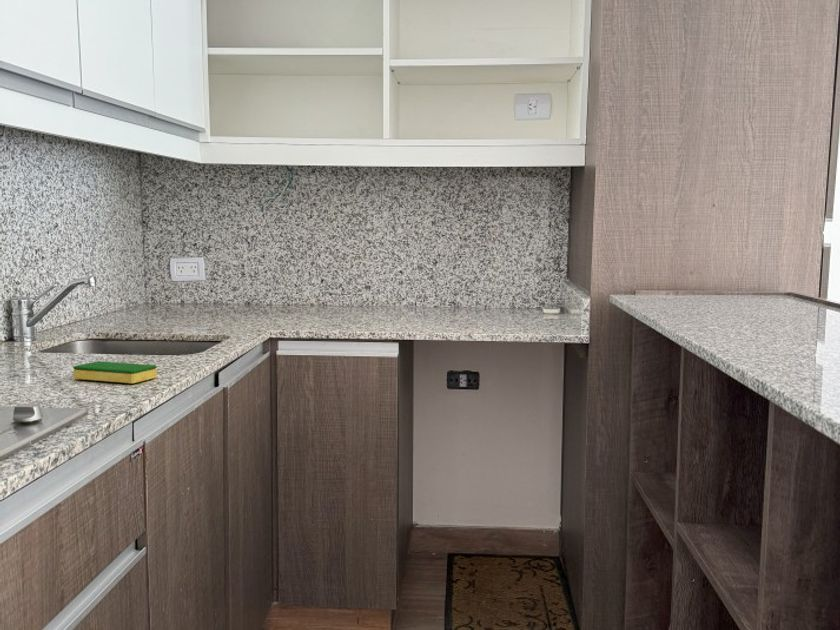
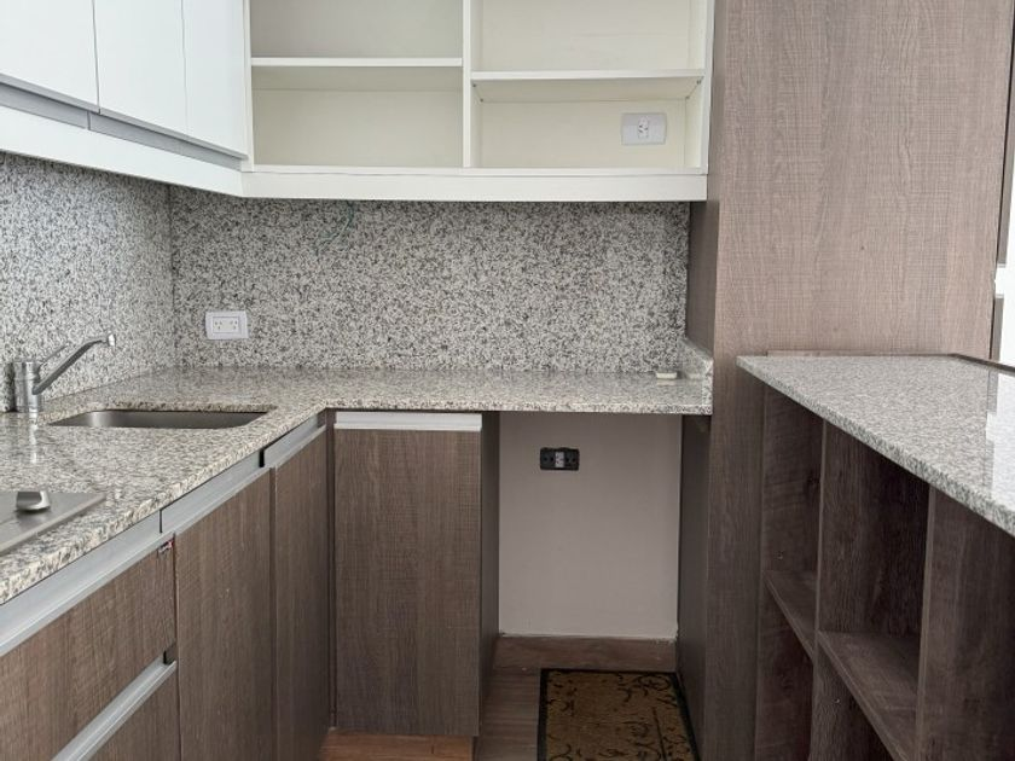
- dish sponge [72,360,158,384]
